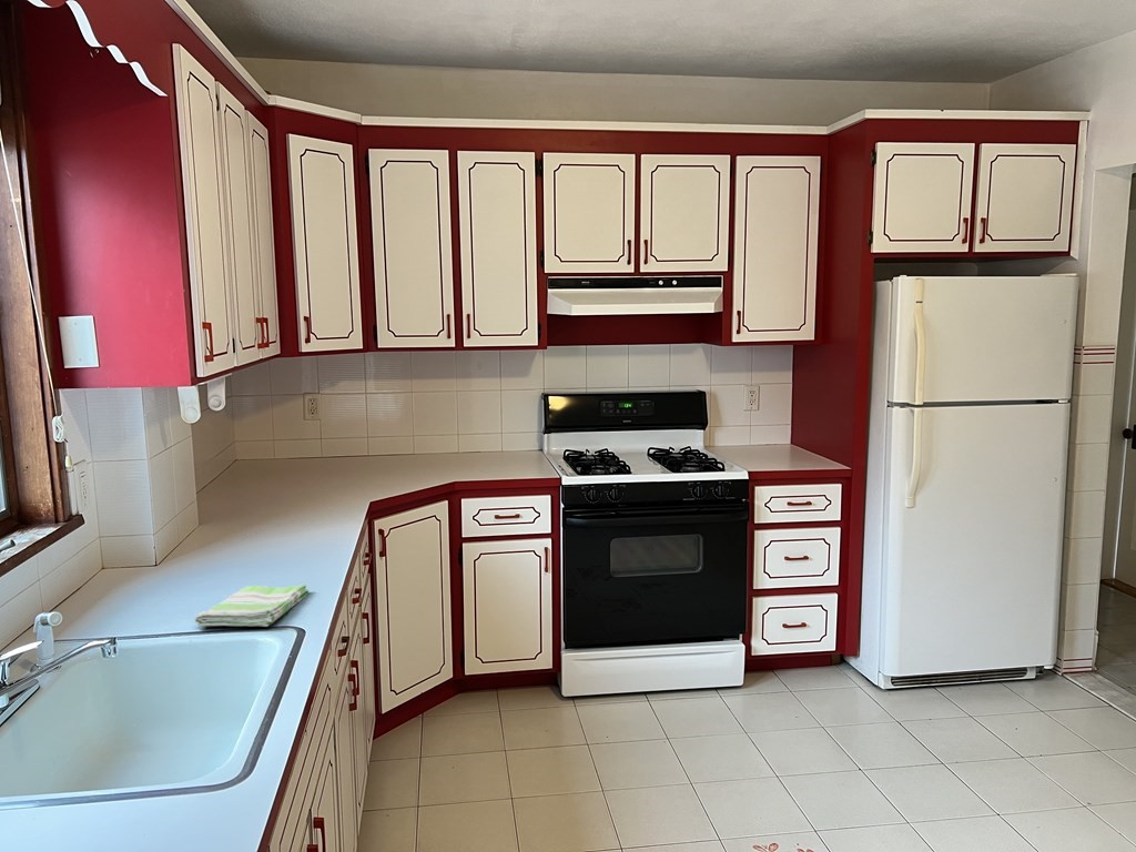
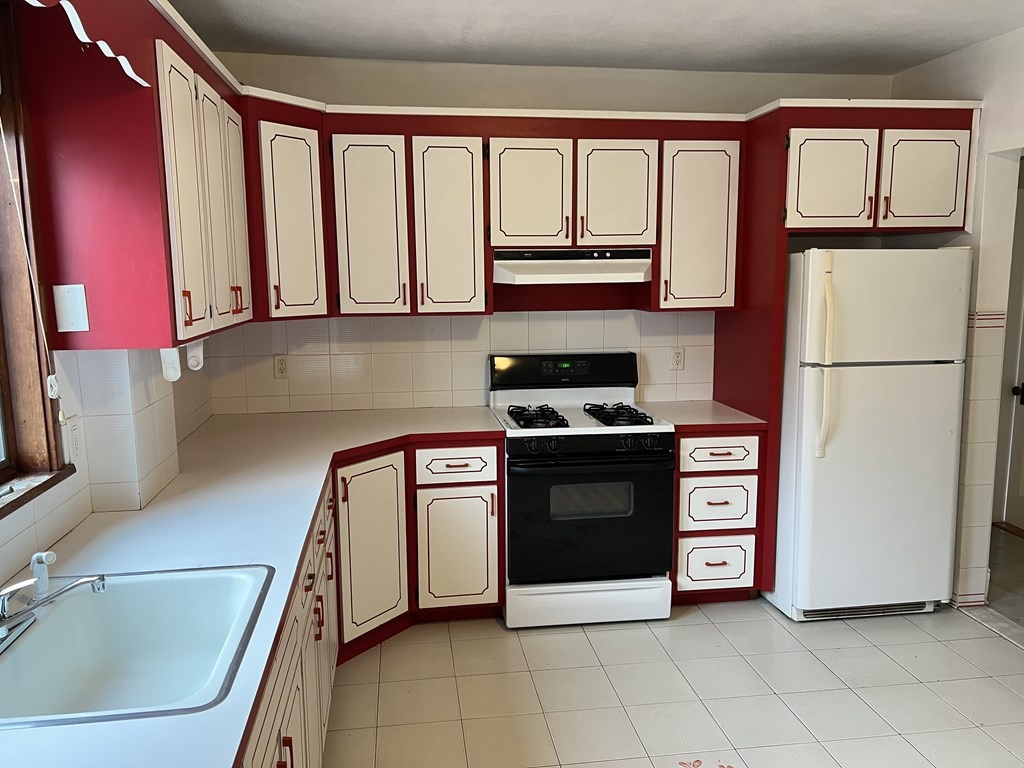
- dish towel [193,584,310,628]
